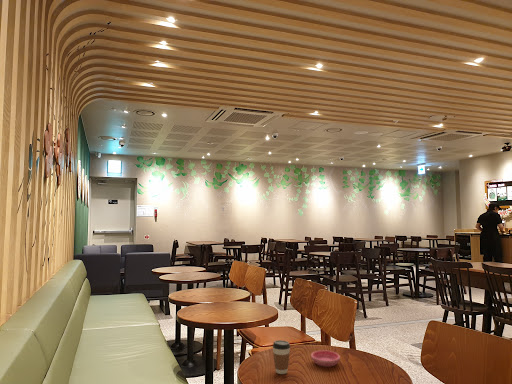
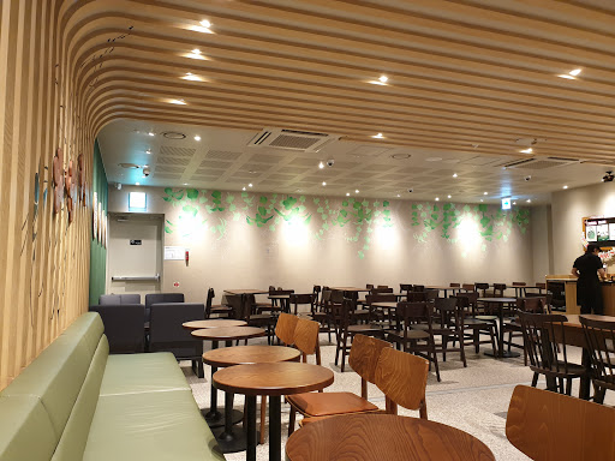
- coffee cup [272,339,291,375]
- saucer [310,349,341,368]
